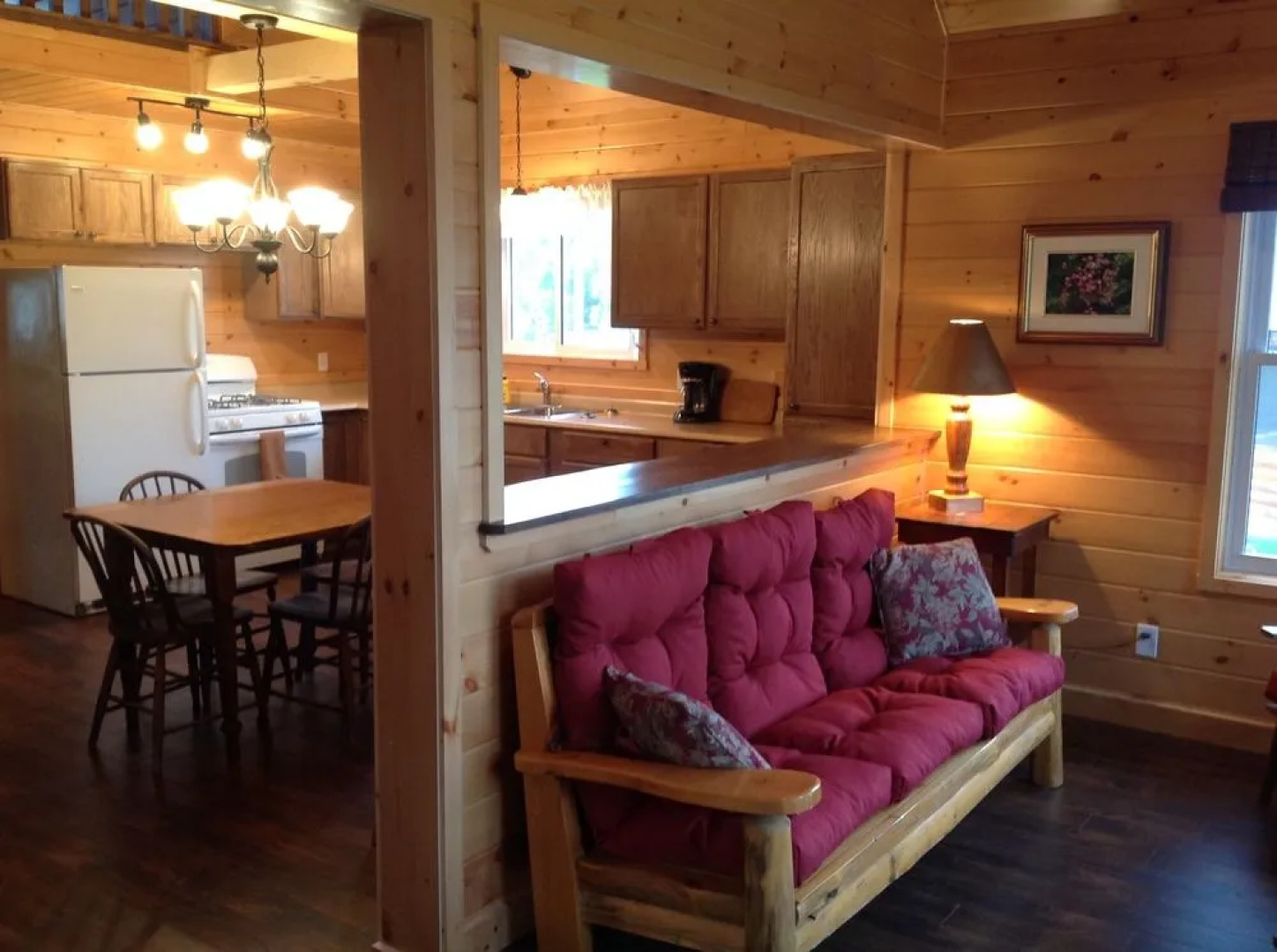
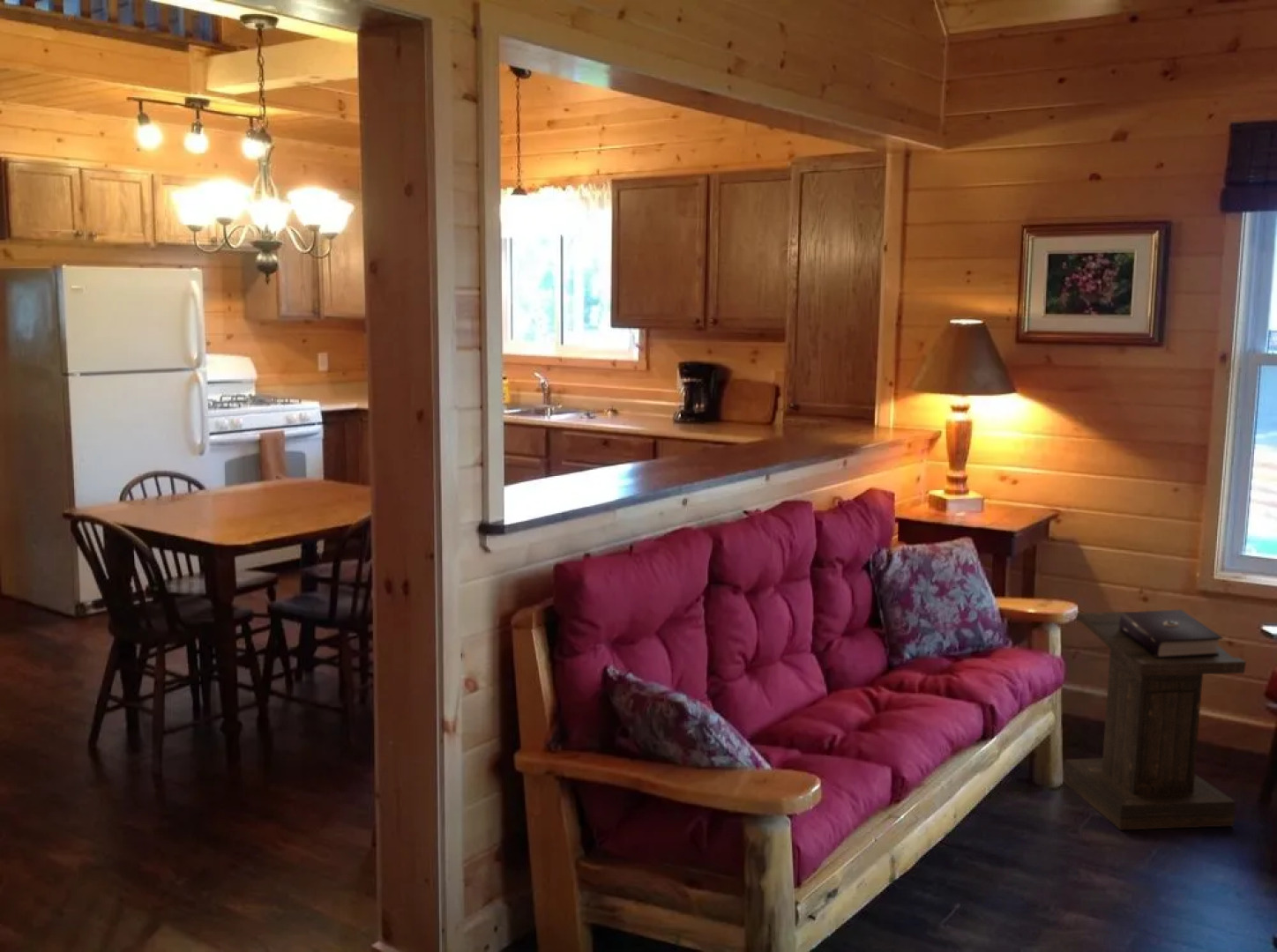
+ lectern [1063,609,1247,831]
